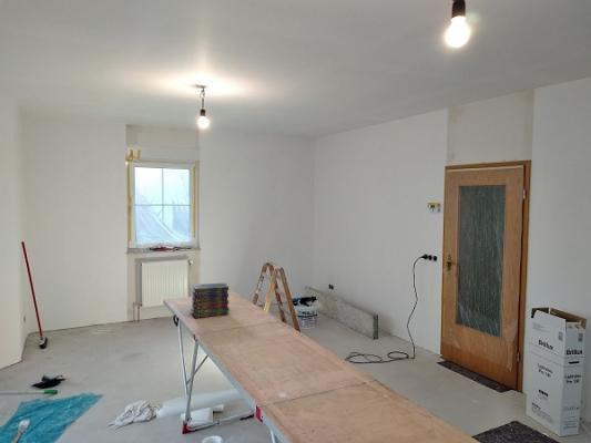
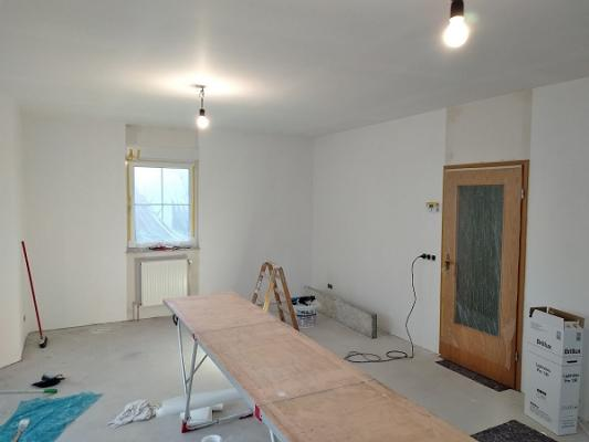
- book stack [190,282,231,319]
